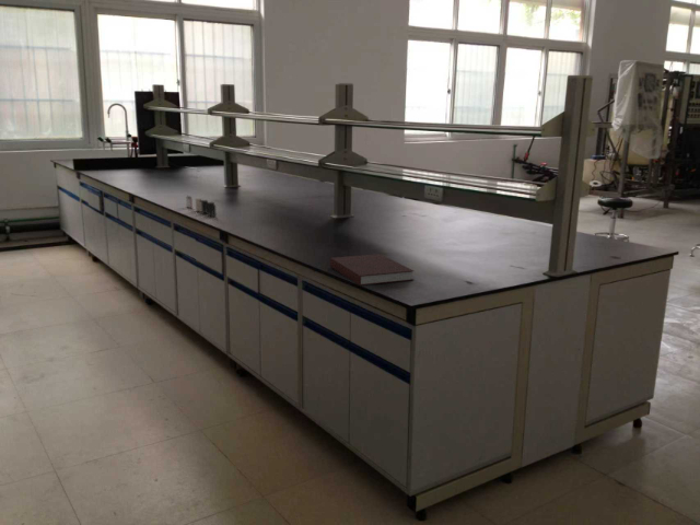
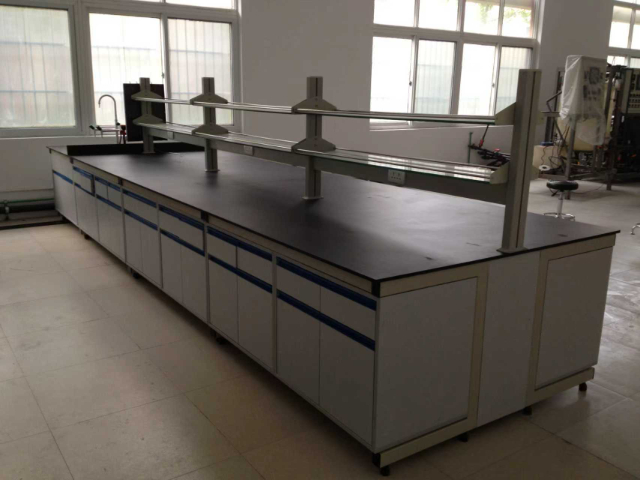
- notebook [329,253,415,287]
- bottle [185,195,218,218]
